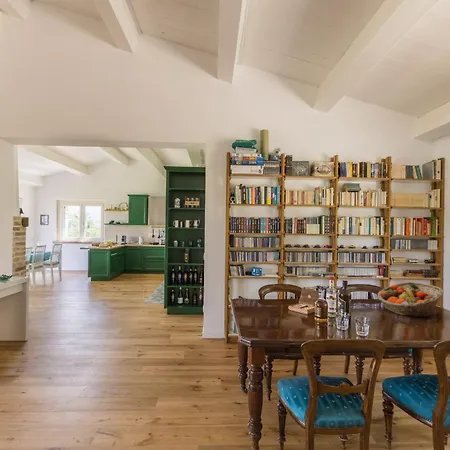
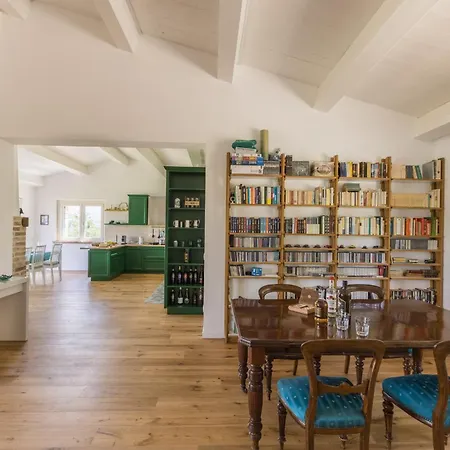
- fruit basket [376,281,444,318]
